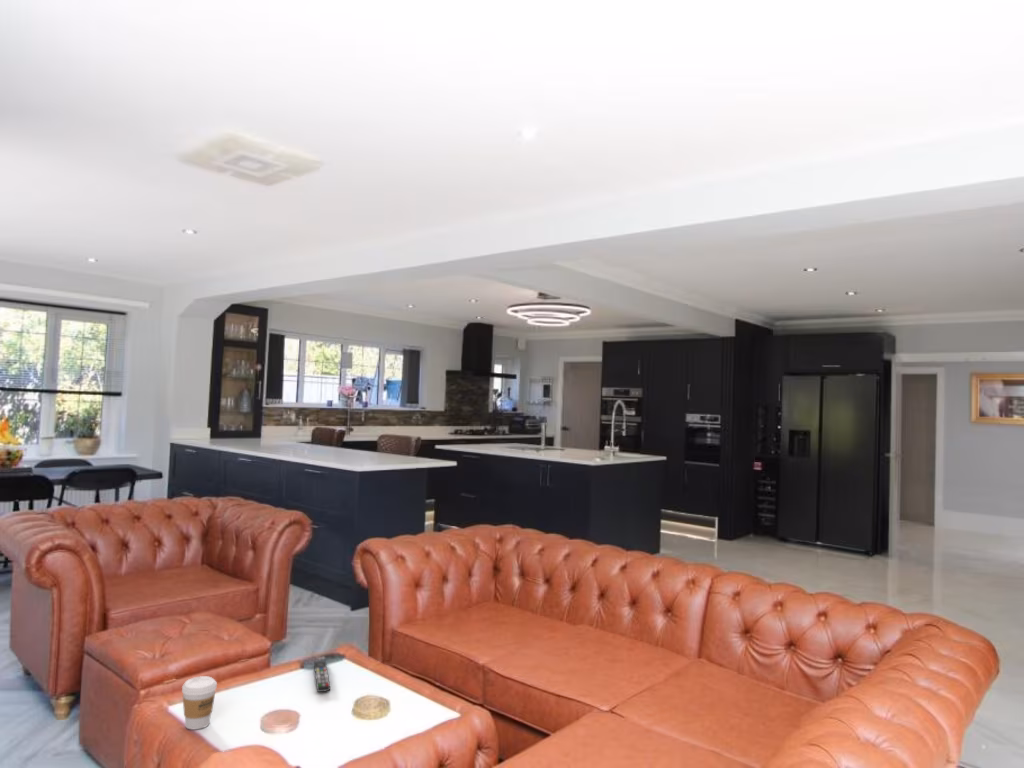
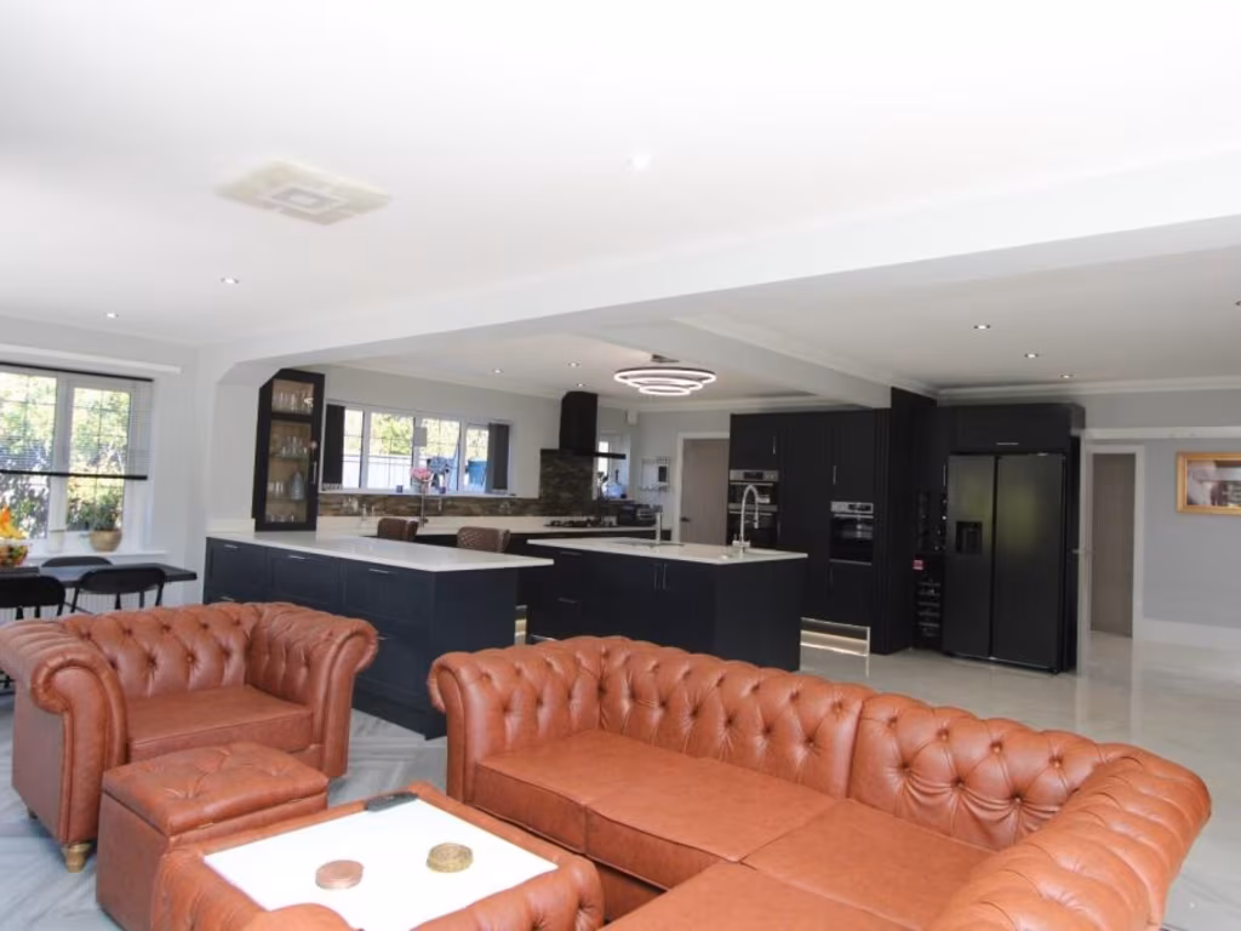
- remote control [313,660,331,693]
- coffee cup [181,675,218,730]
